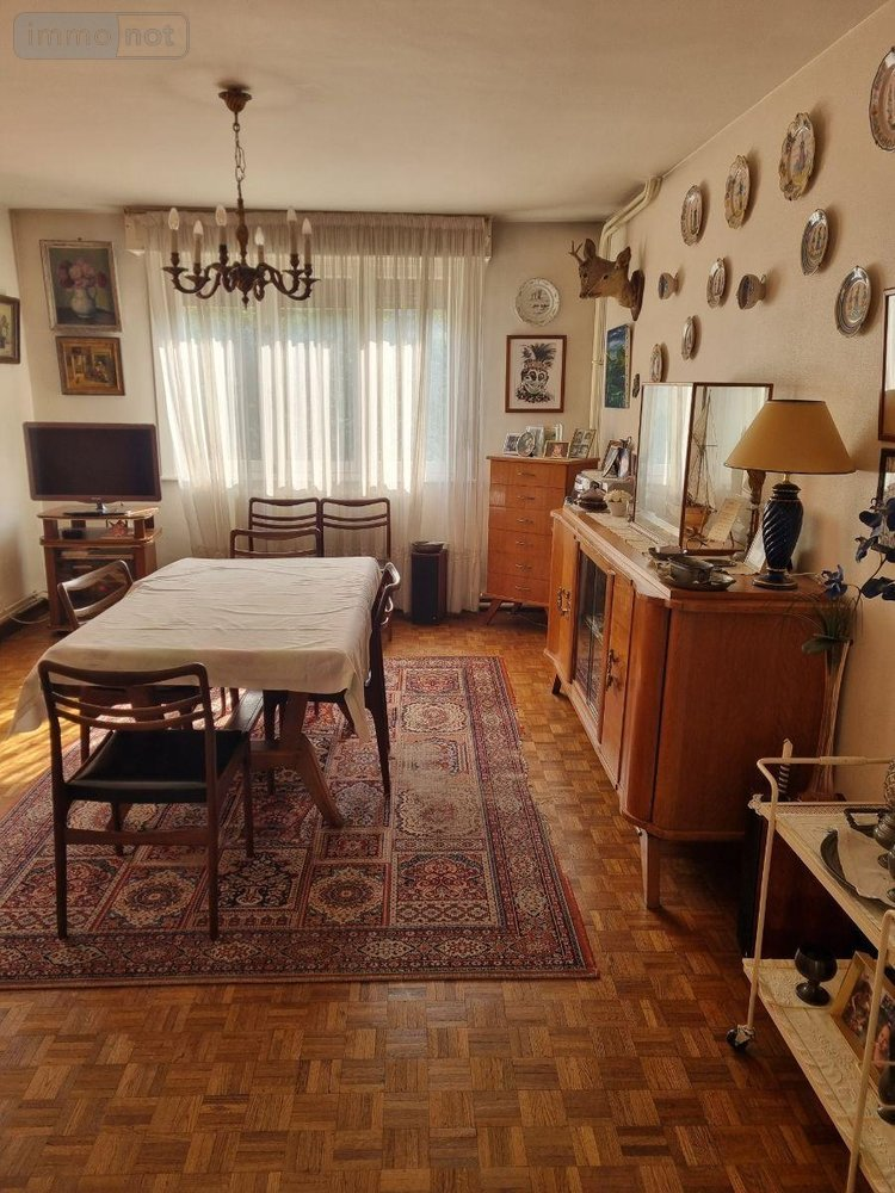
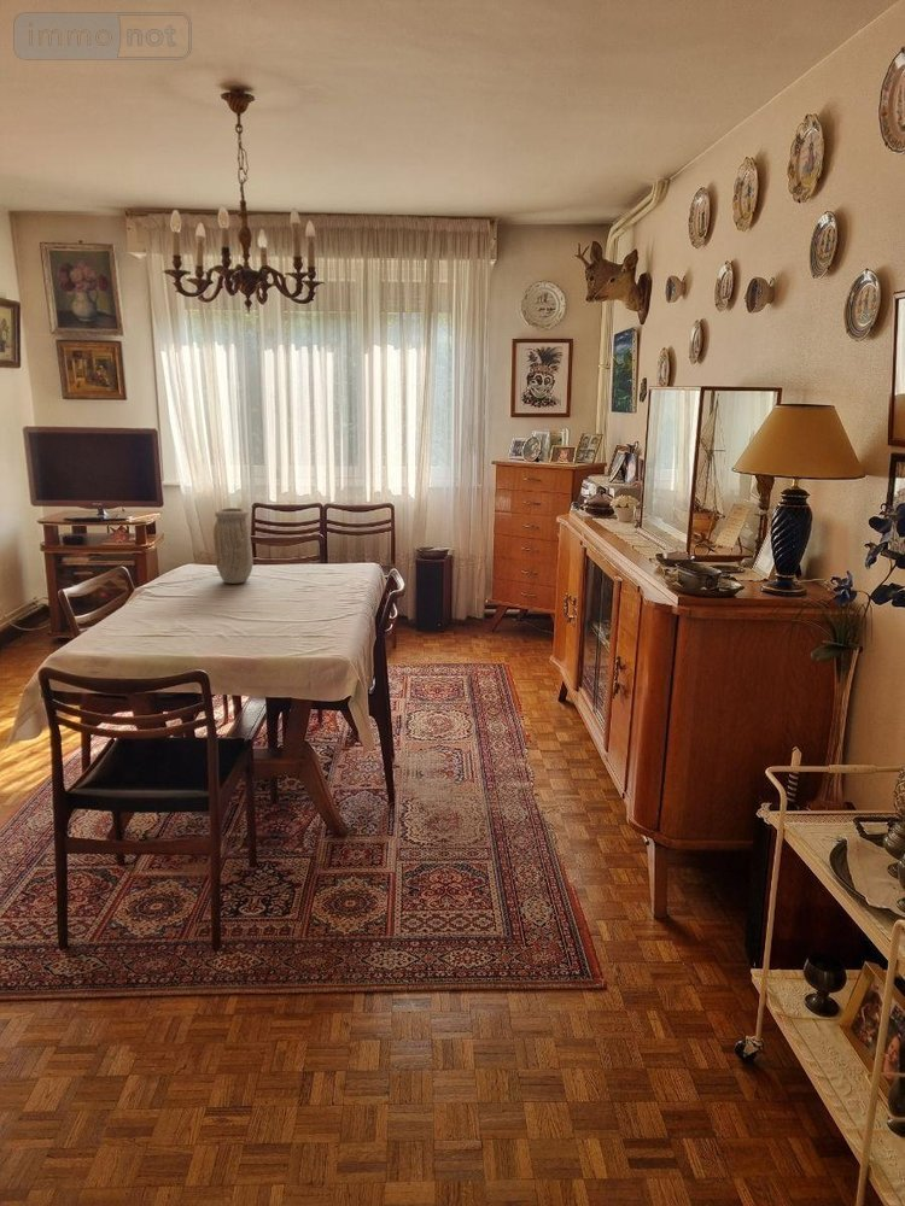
+ vase [212,507,255,585]
